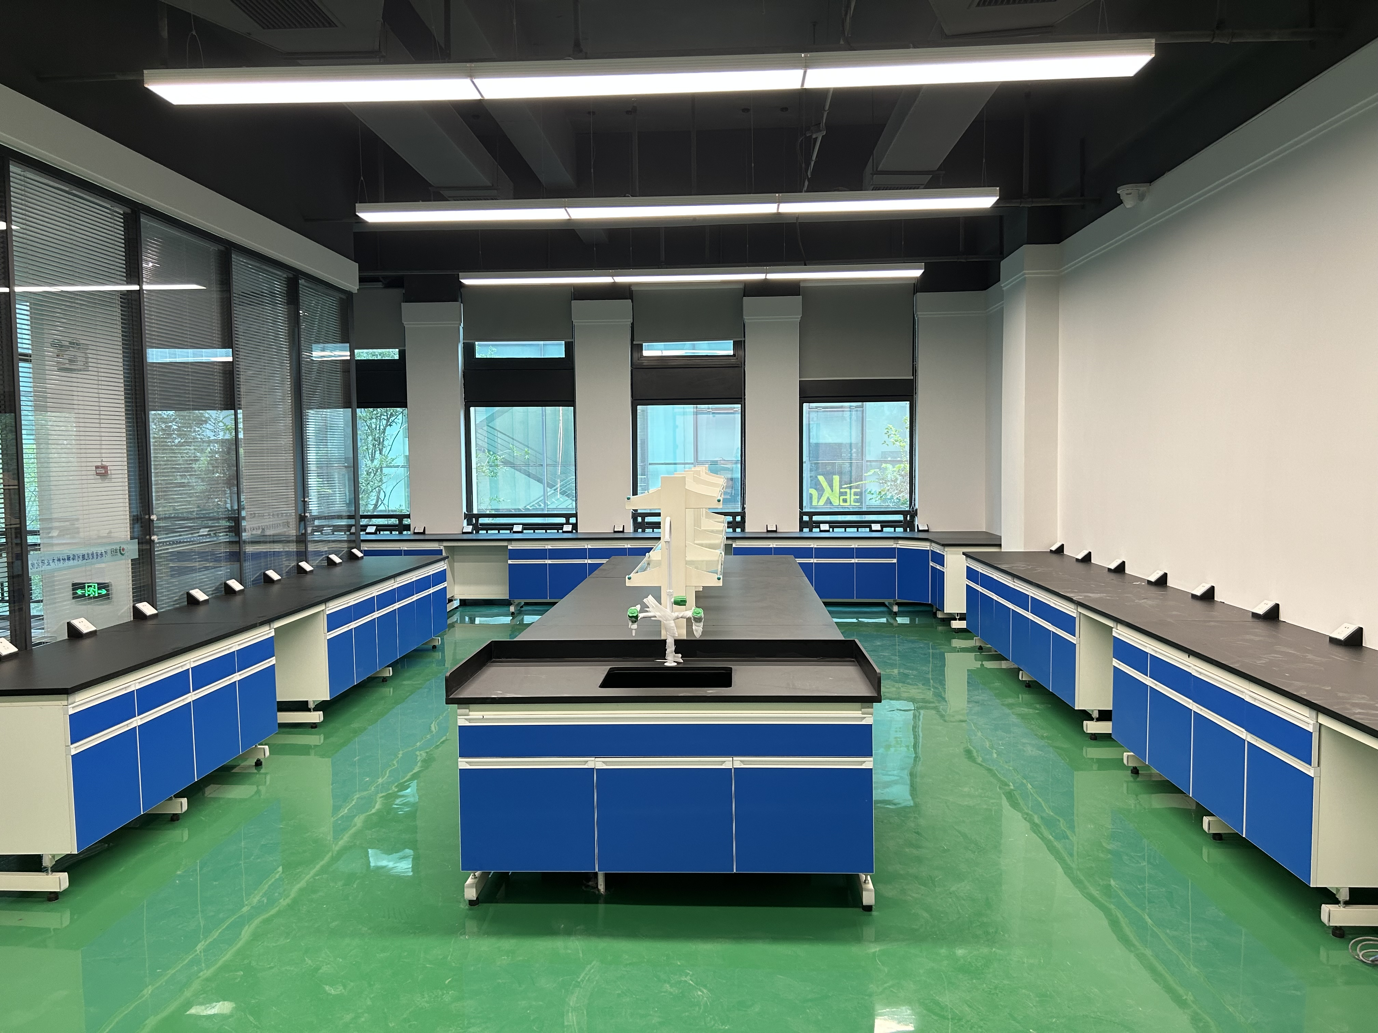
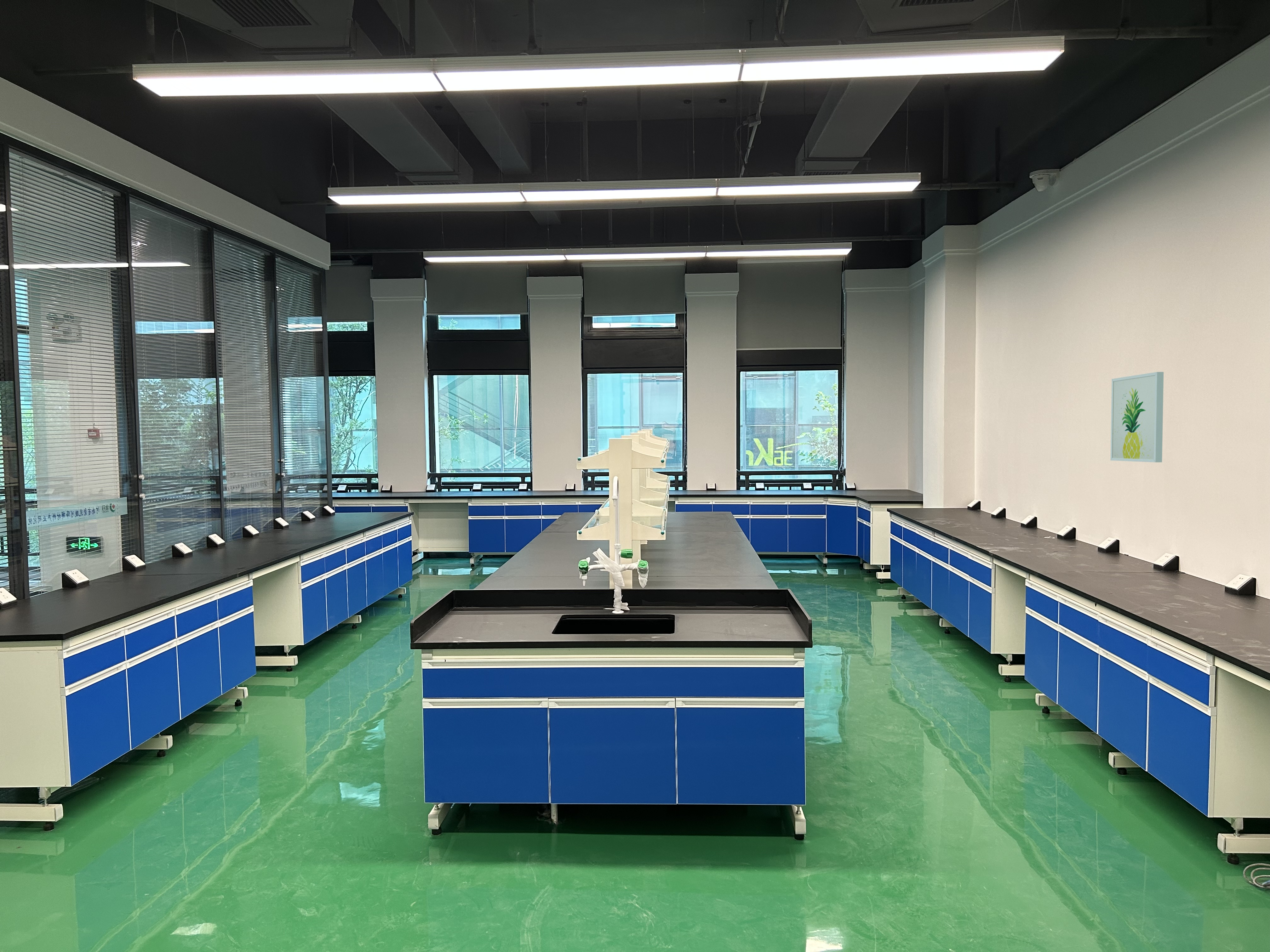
+ wall art [1110,371,1164,463]
